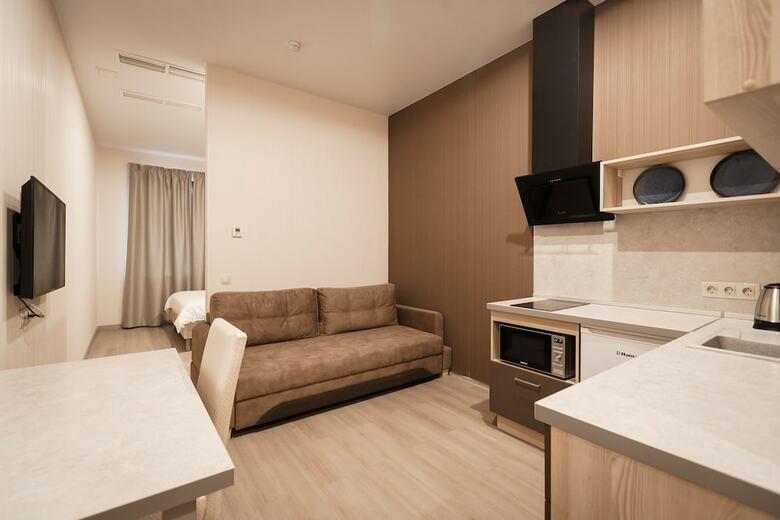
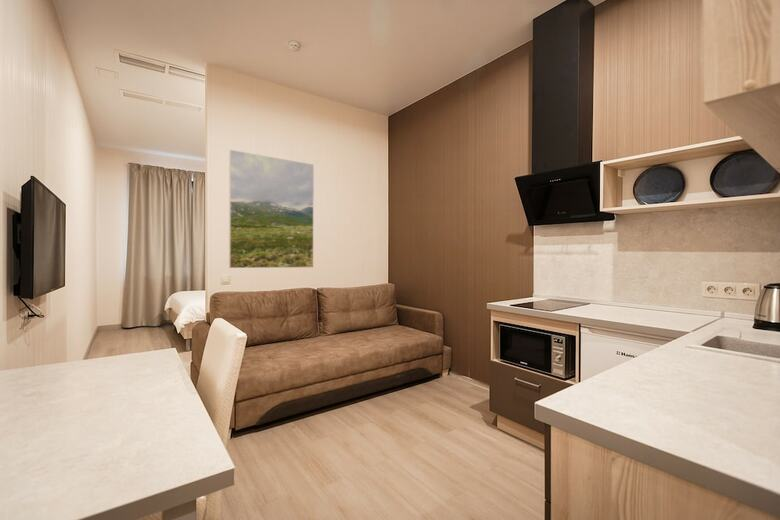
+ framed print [228,149,315,269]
